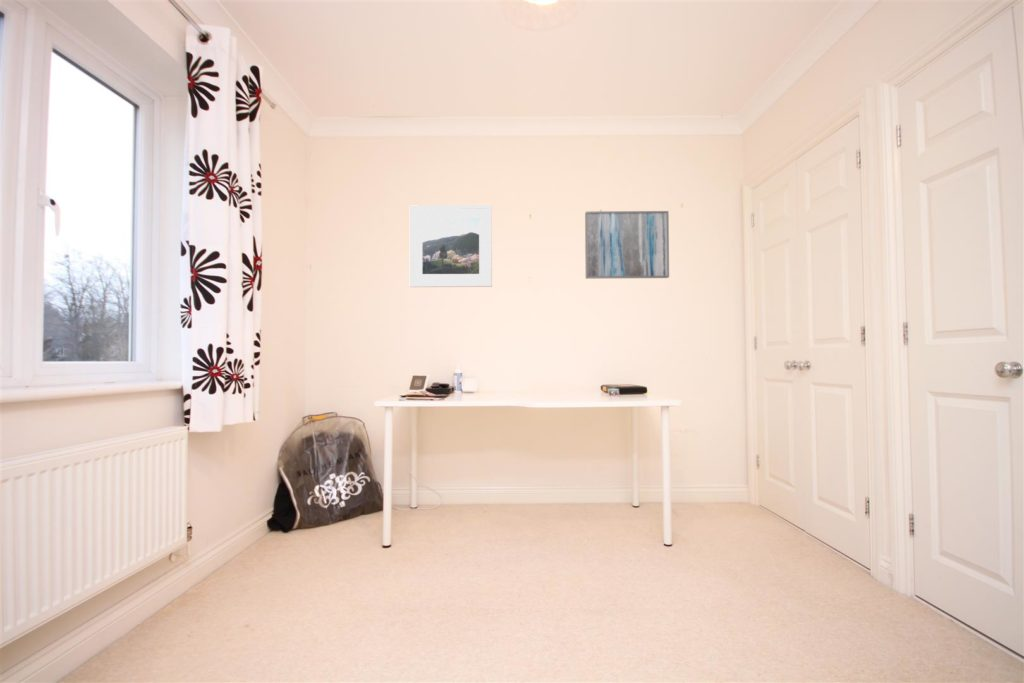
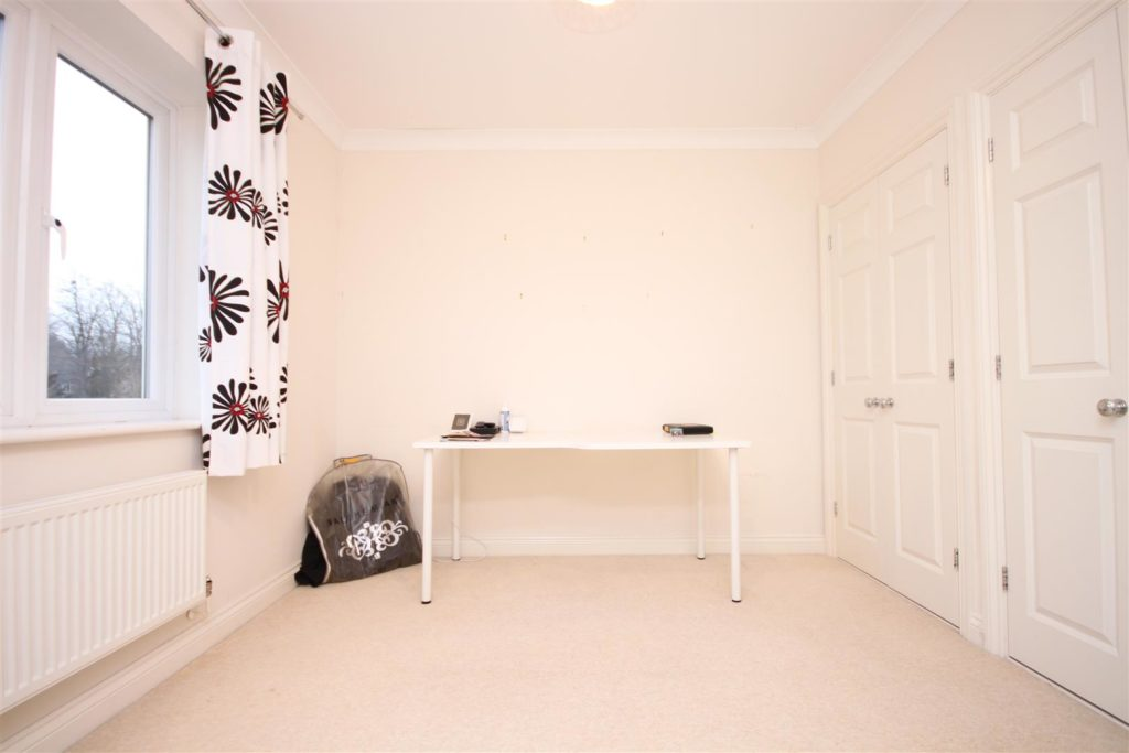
- wall art [584,210,670,280]
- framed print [409,204,493,288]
